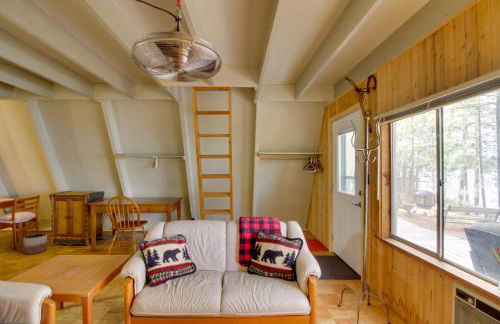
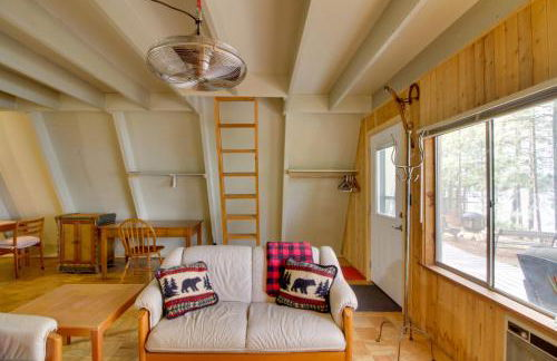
- planter [22,232,48,255]
